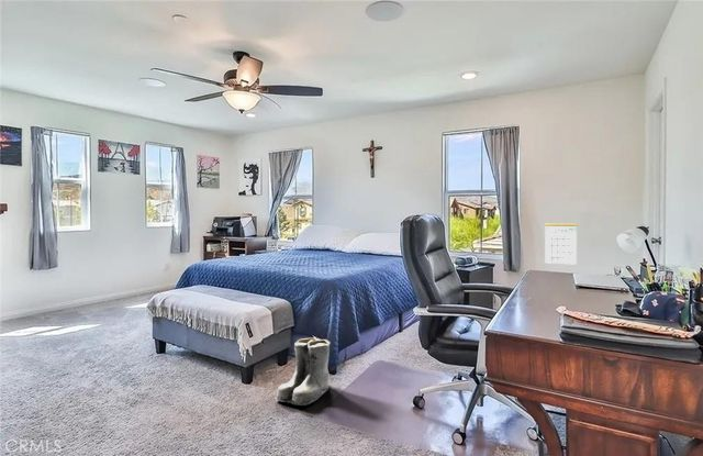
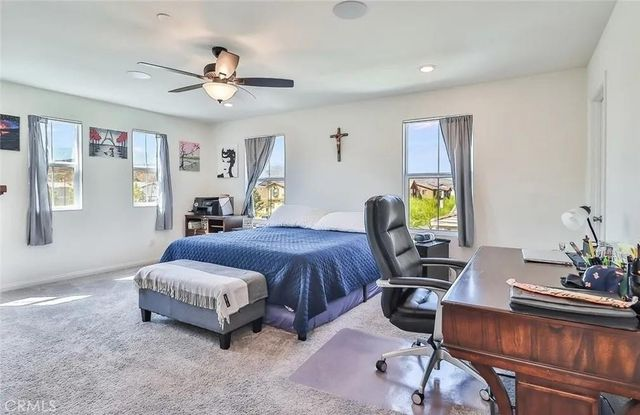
- calendar [544,213,578,266]
- boots [275,337,331,407]
